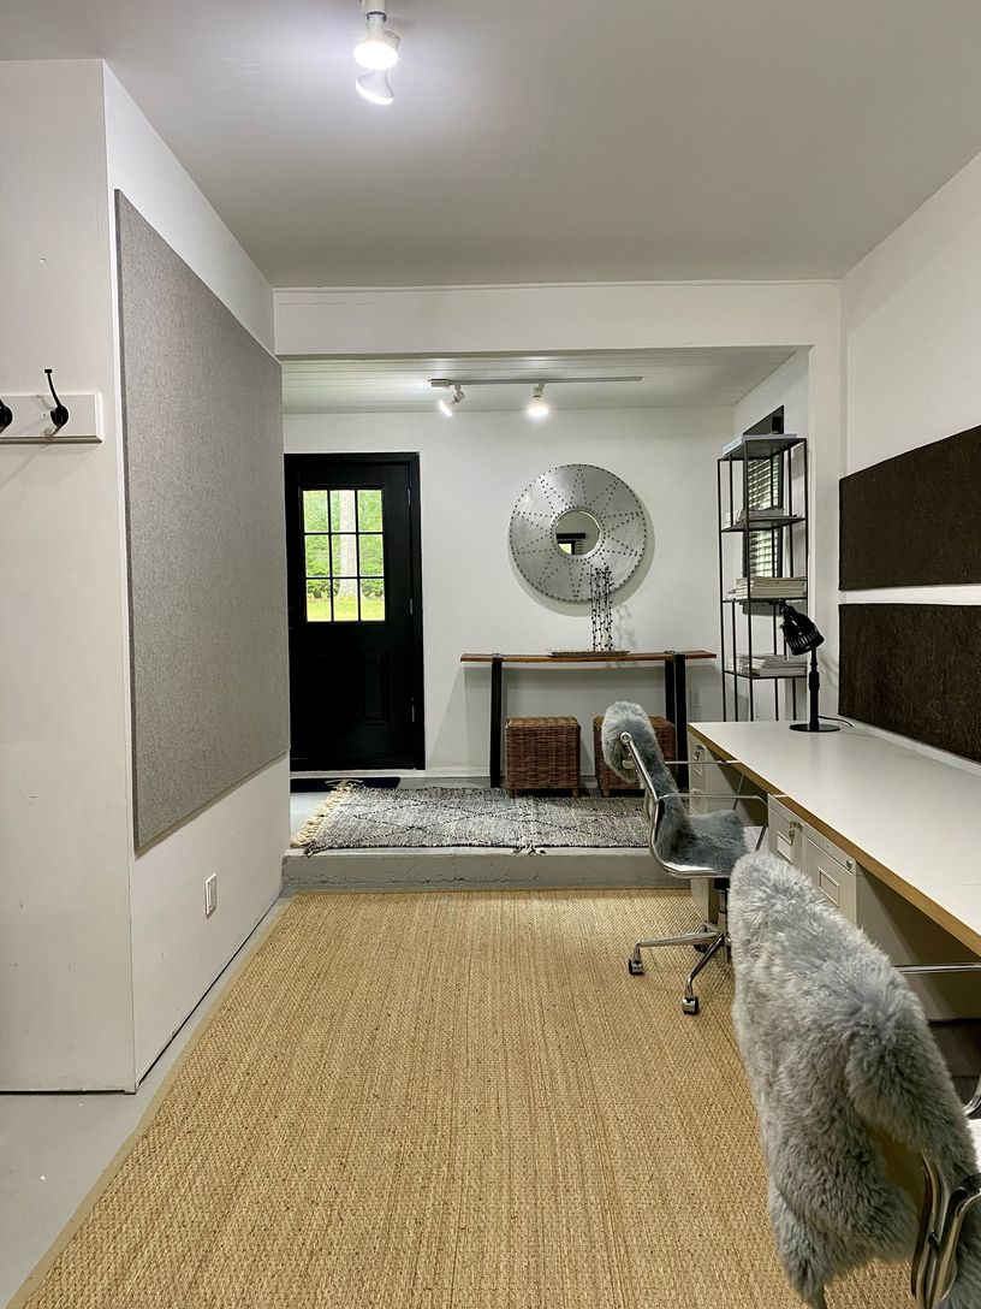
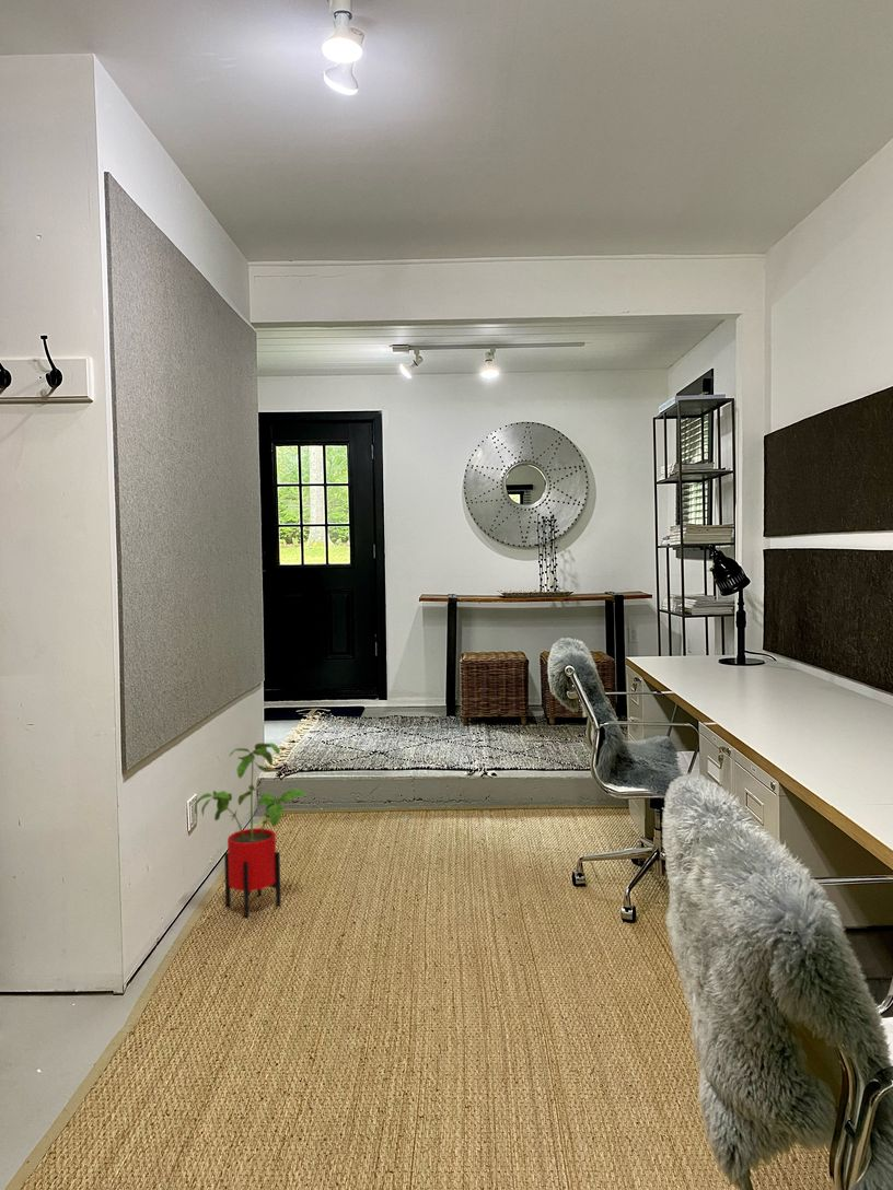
+ house plant [194,742,310,918]
